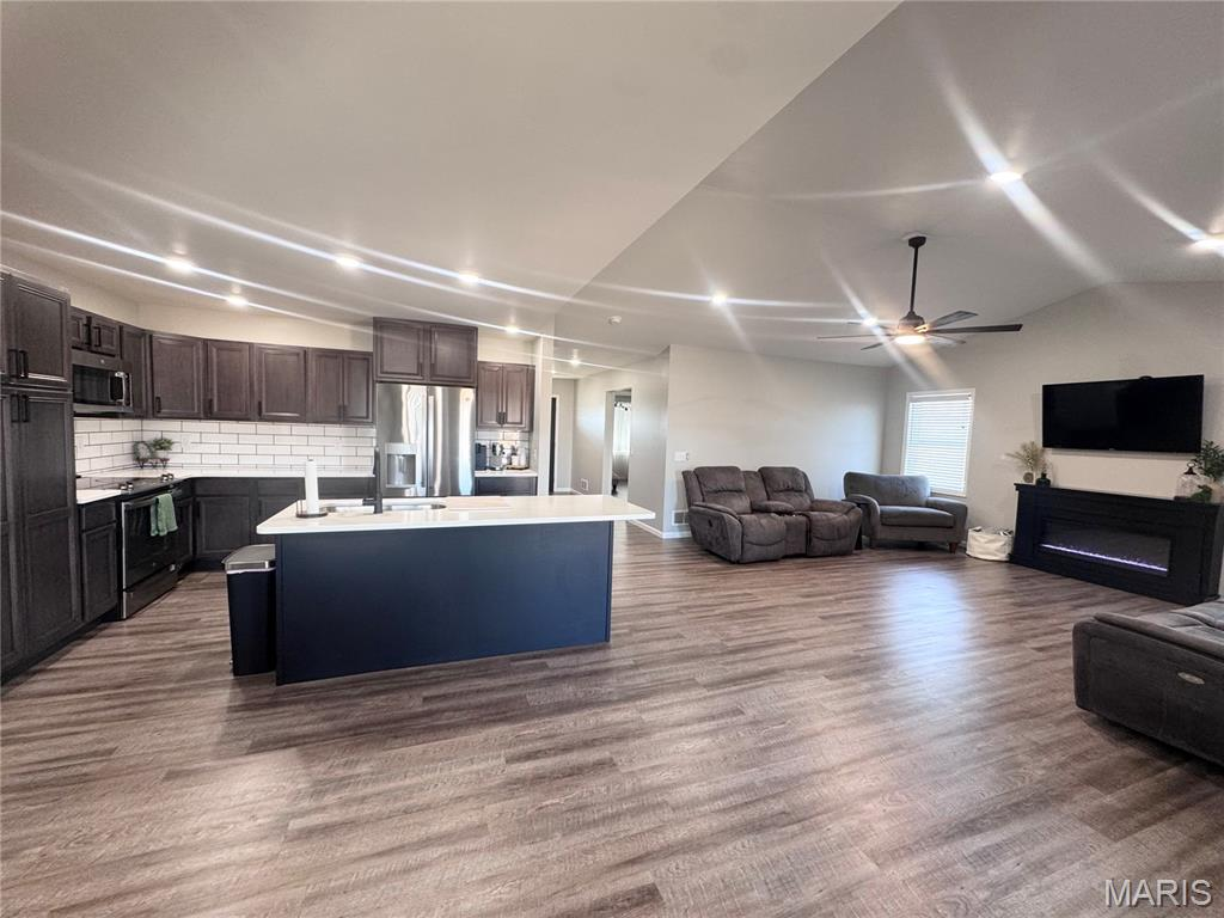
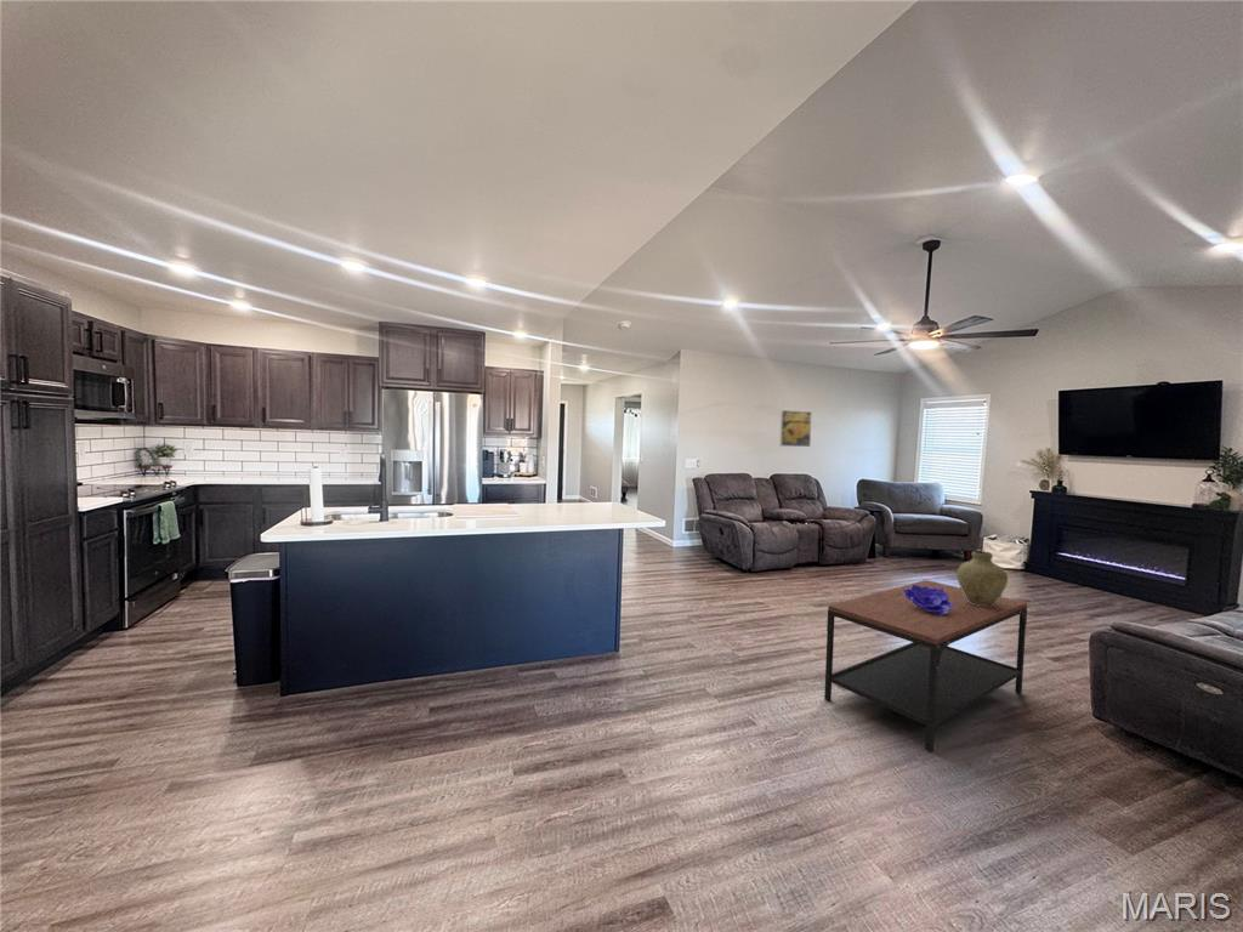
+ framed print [779,409,813,448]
+ decorative bowl [903,582,954,615]
+ coffee table [823,579,1028,752]
+ vase [955,550,1009,607]
